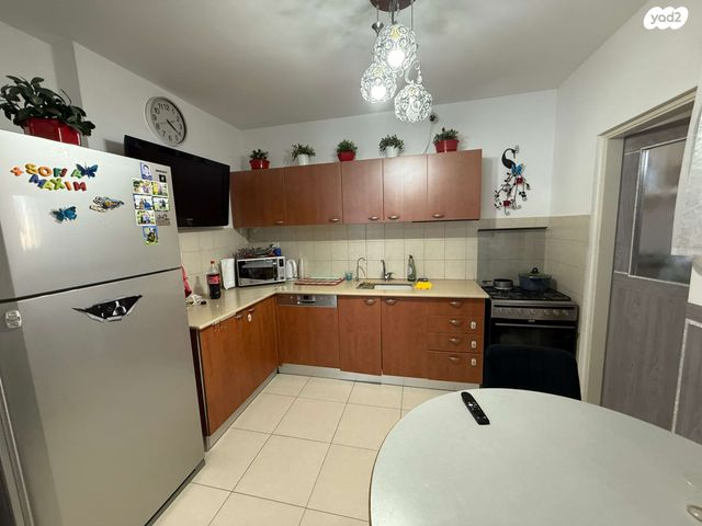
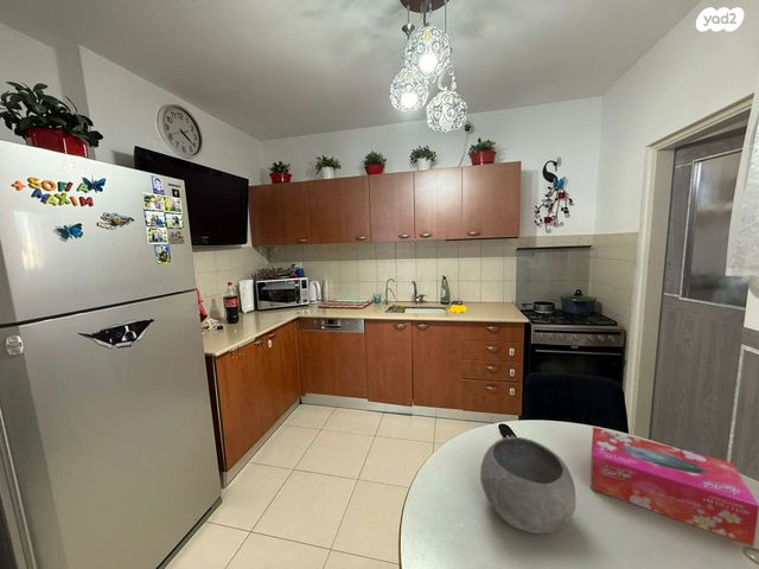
+ bowl [479,435,576,535]
+ tissue box [589,426,759,548]
